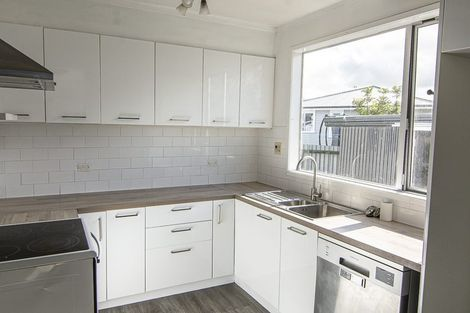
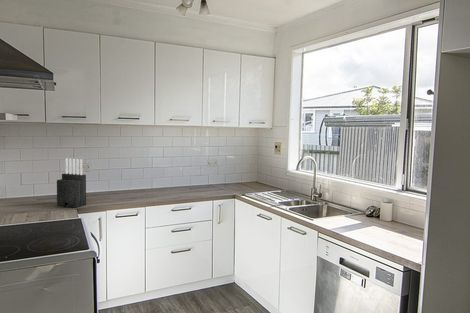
+ knife block [56,157,87,209]
